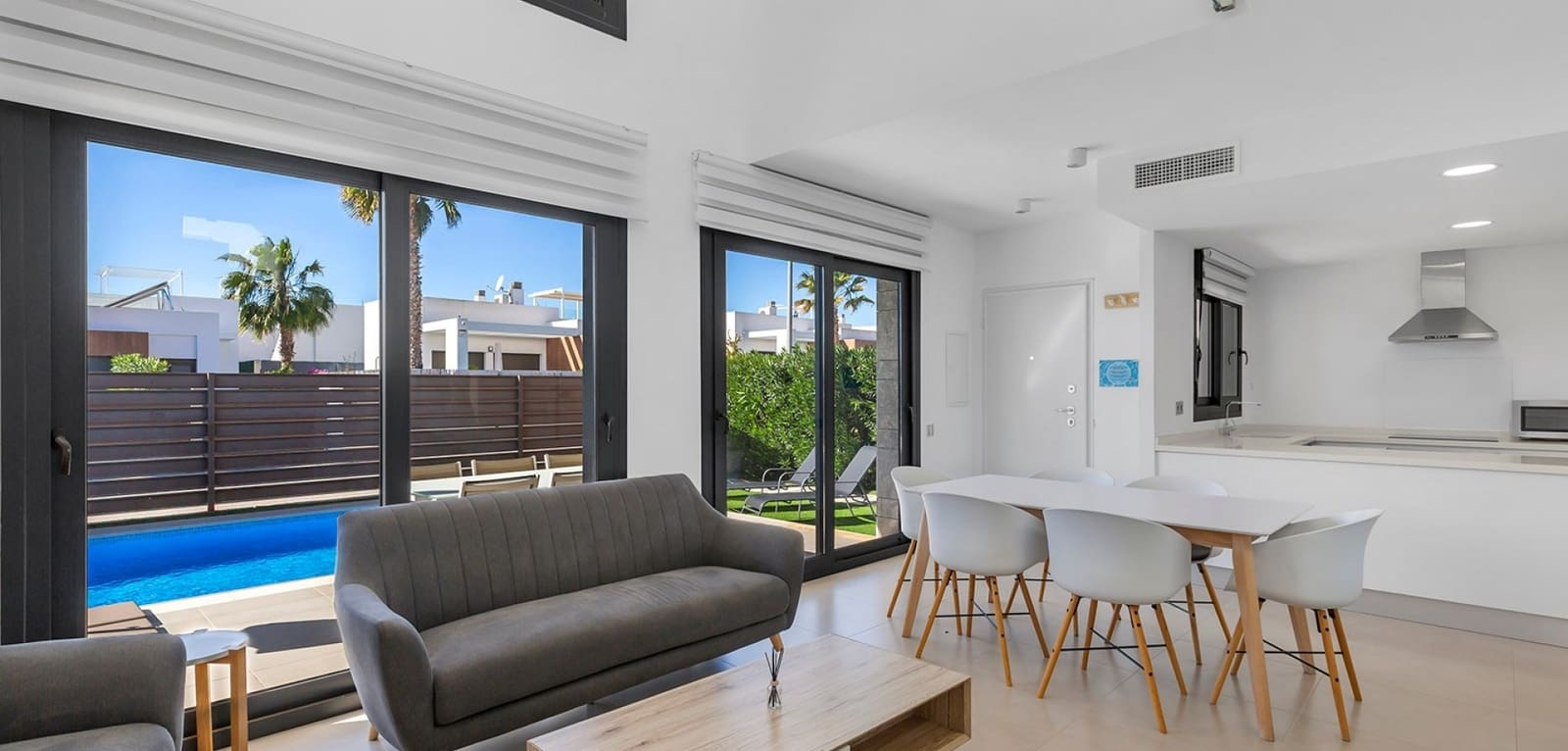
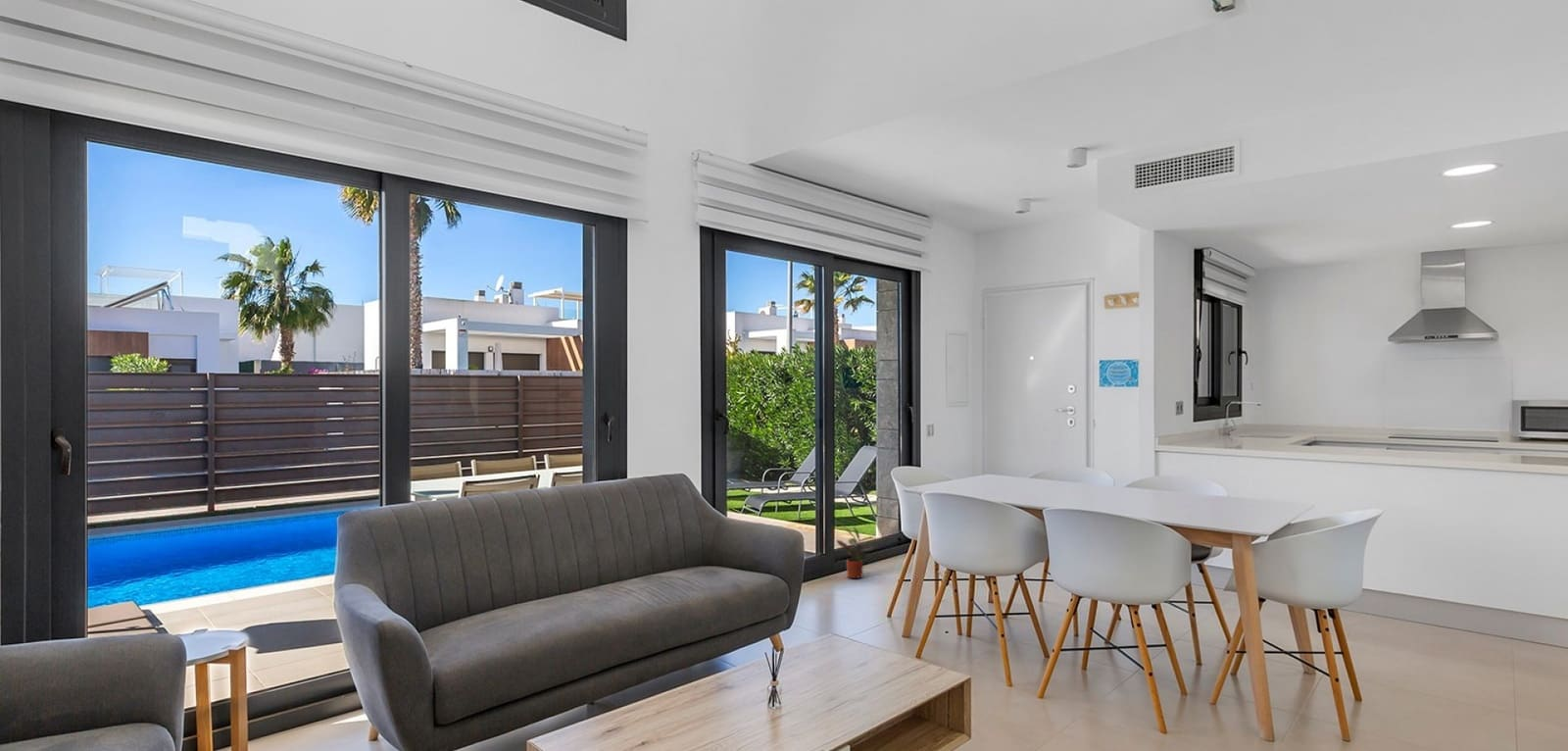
+ potted plant [835,525,878,579]
